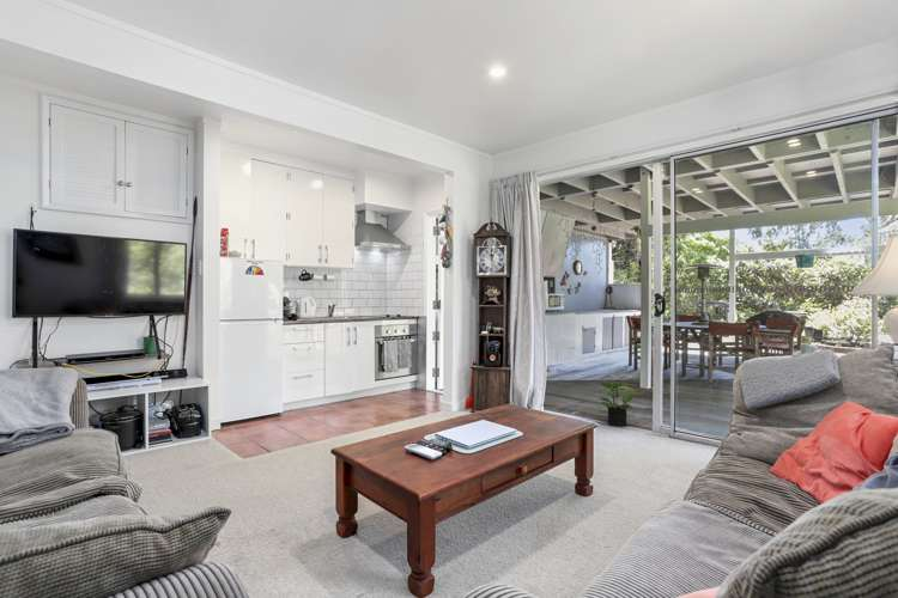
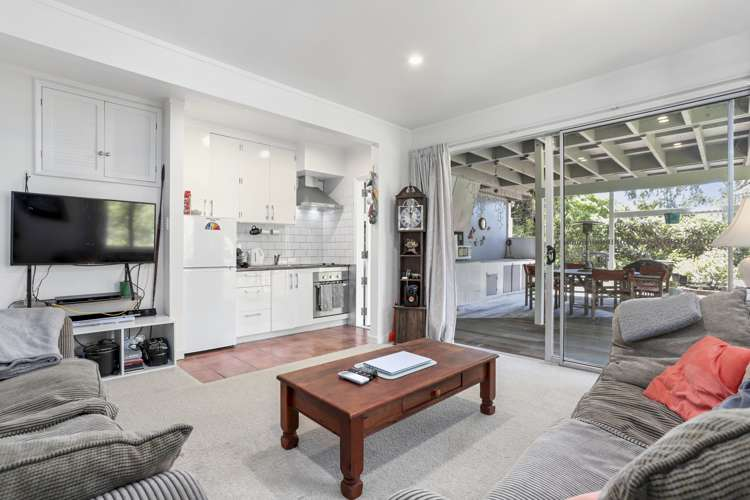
- potted plant [597,380,638,428]
